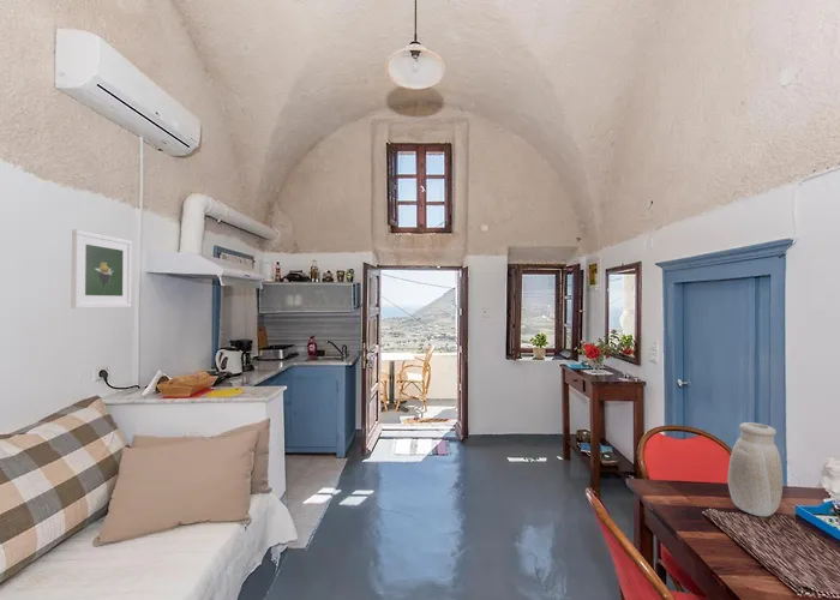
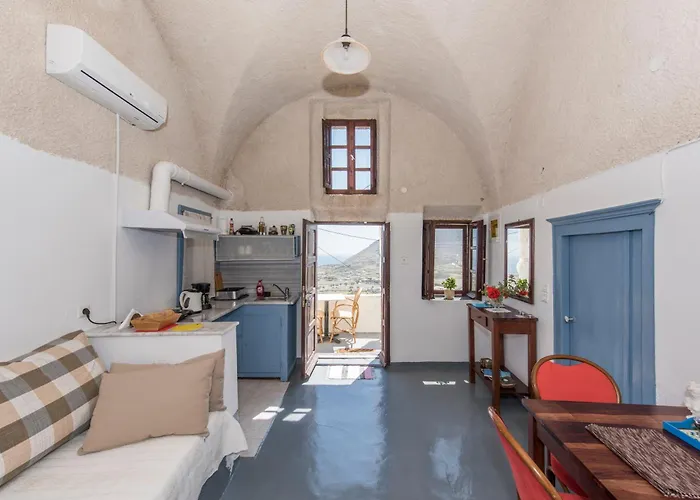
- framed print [70,228,133,310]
- vase [727,421,784,517]
